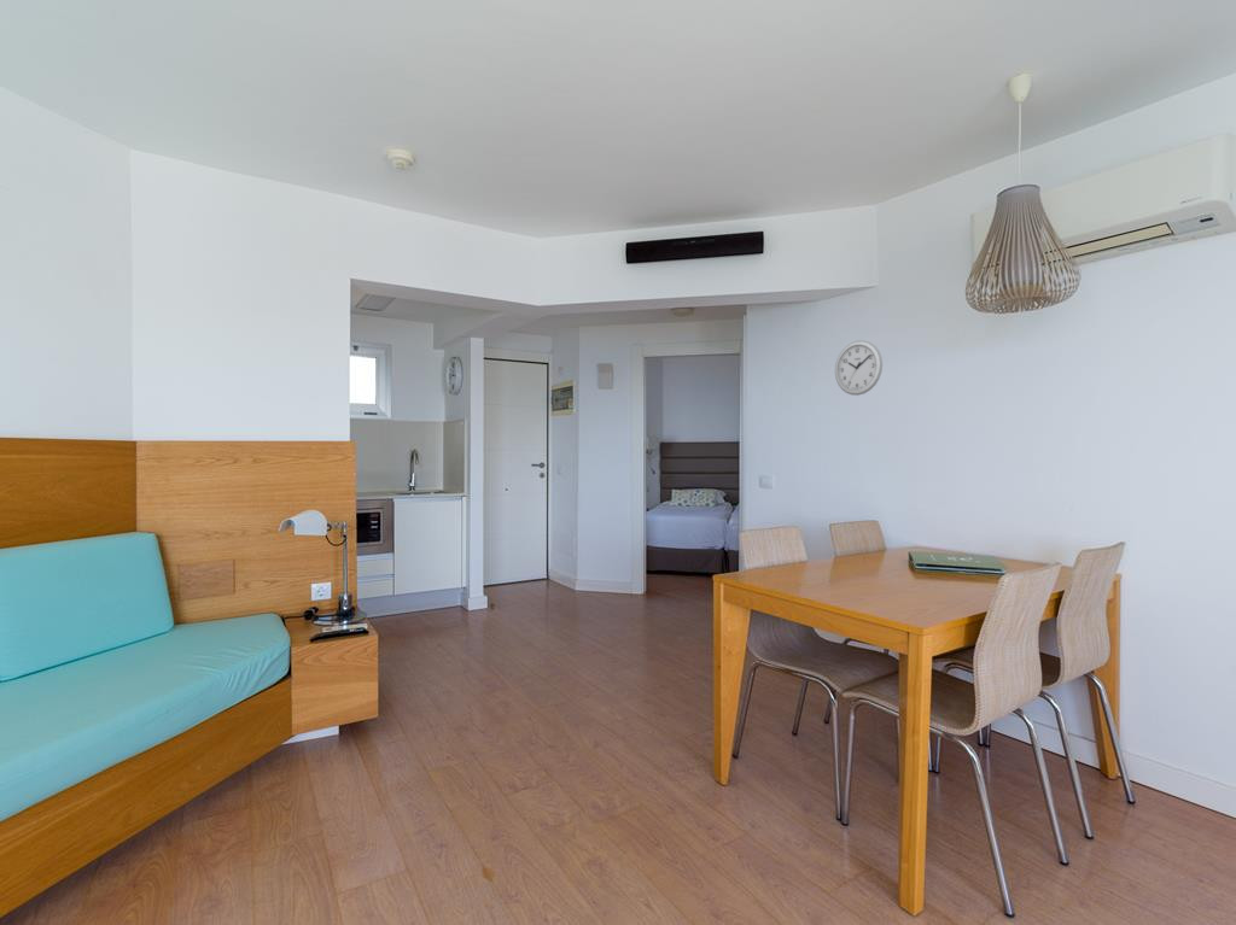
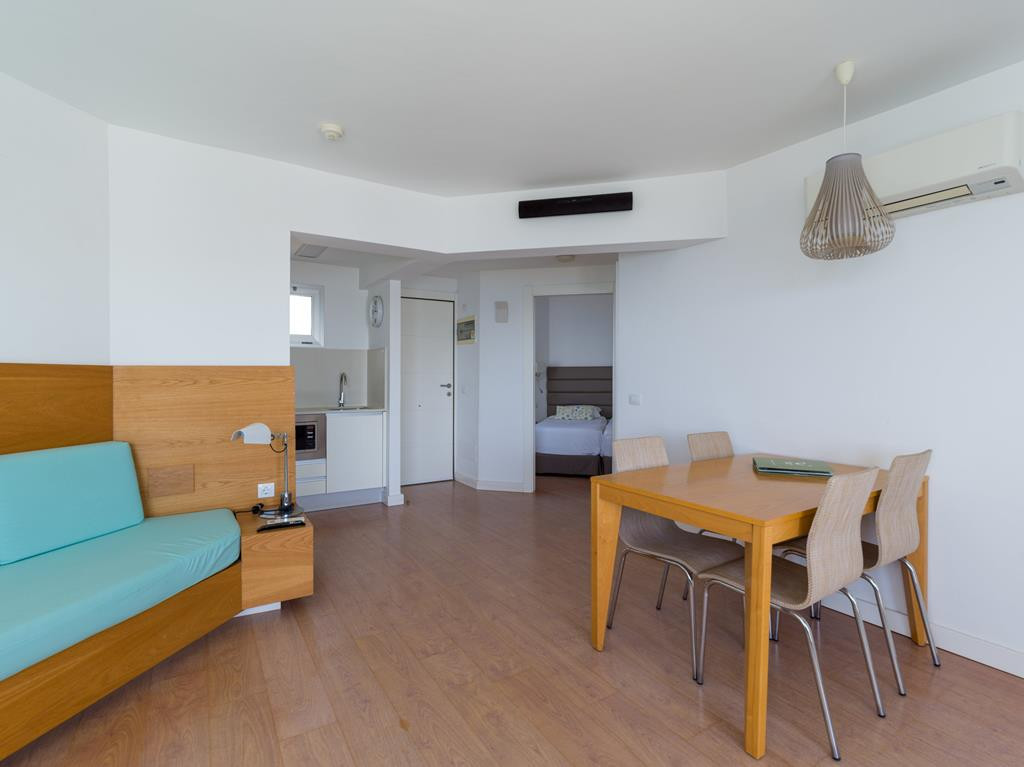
- wall clock [834,339,884,397]
